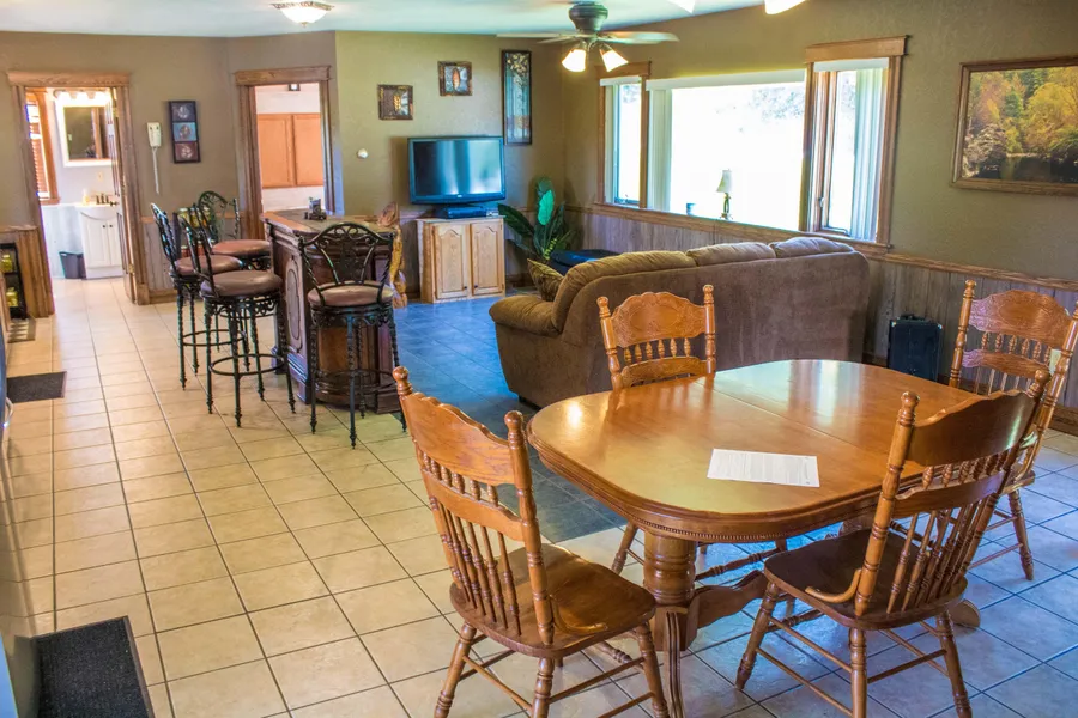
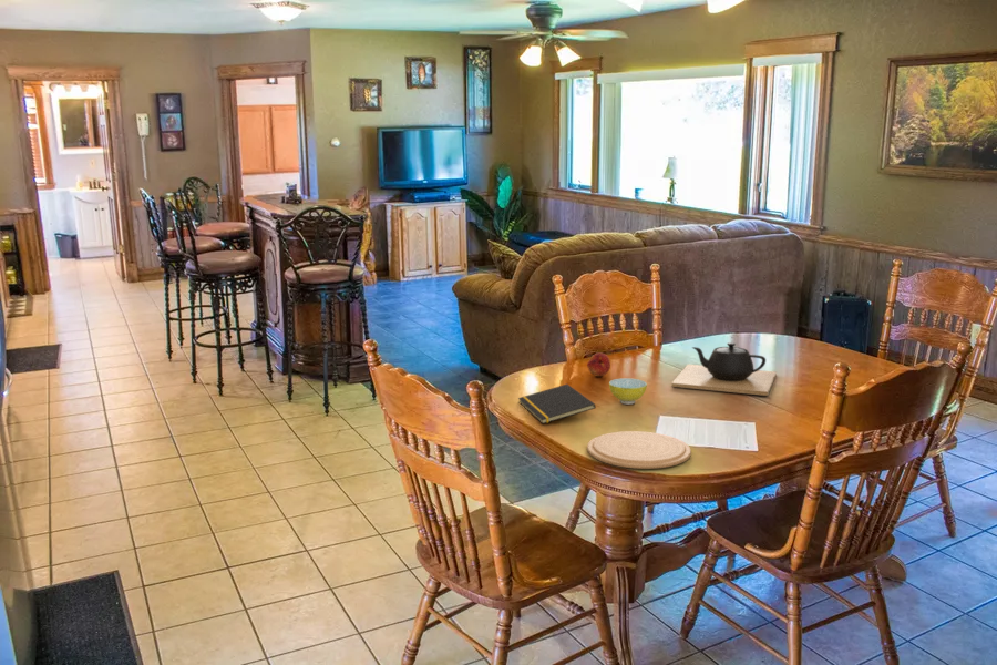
+ teapot [670,341,778,397]
+ plate [586,430,692,470]
+ bowl [608,377,648,406]
+ notepad [517,383,597,424]
+ fruit [586,352,611,377]
